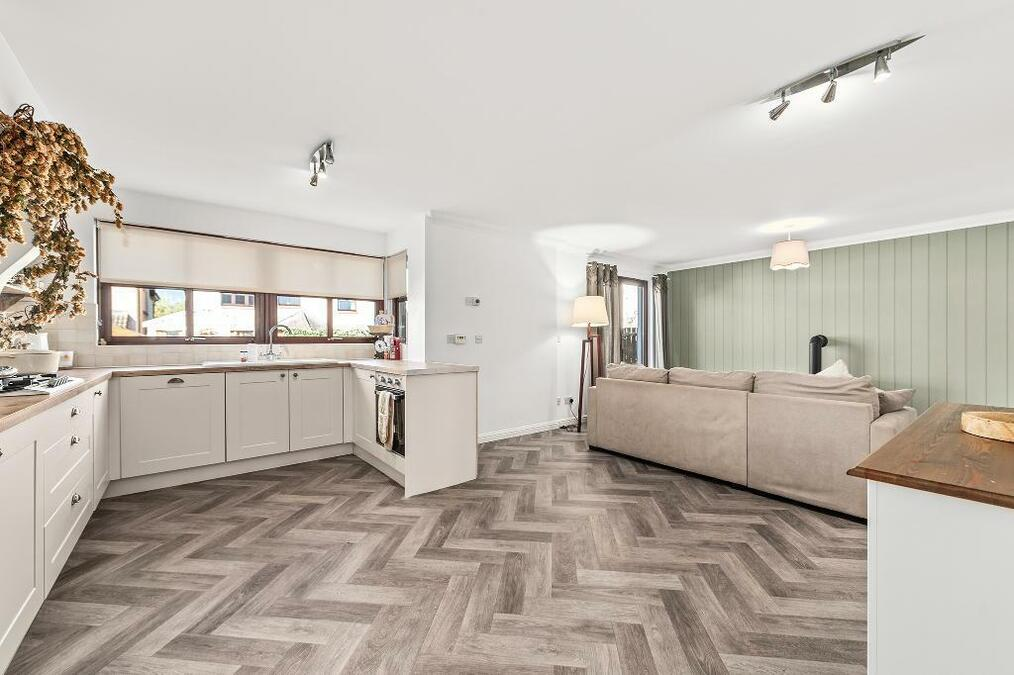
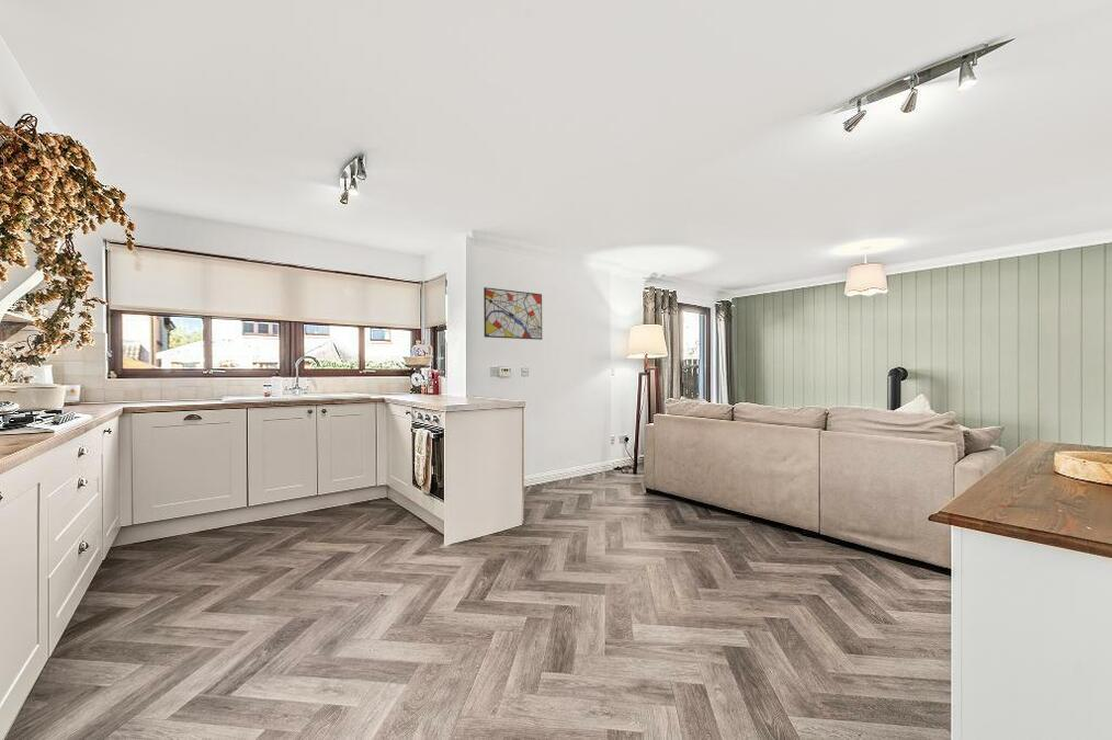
+ wall art [483,286,543,341]
